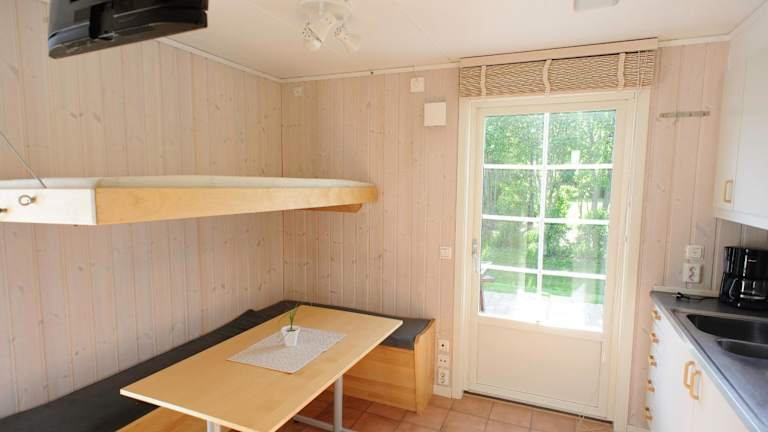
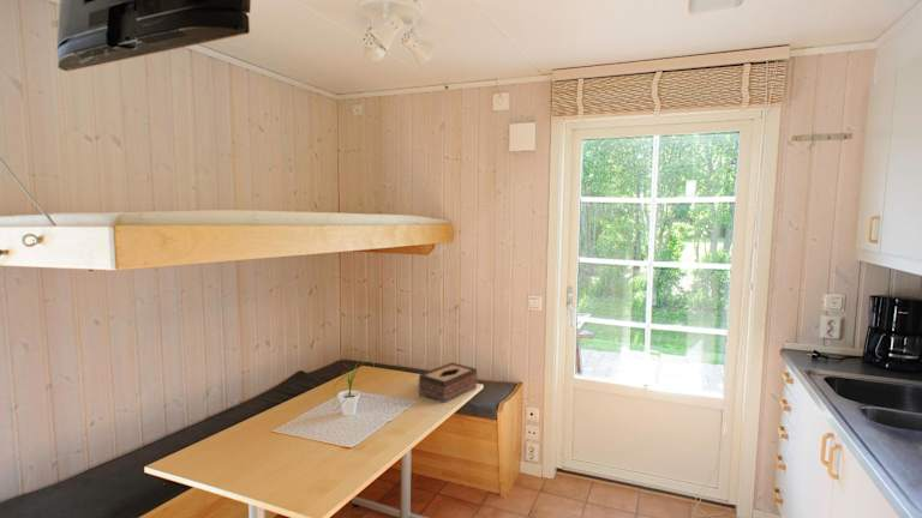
+ tissue box [418,361,479,404]
